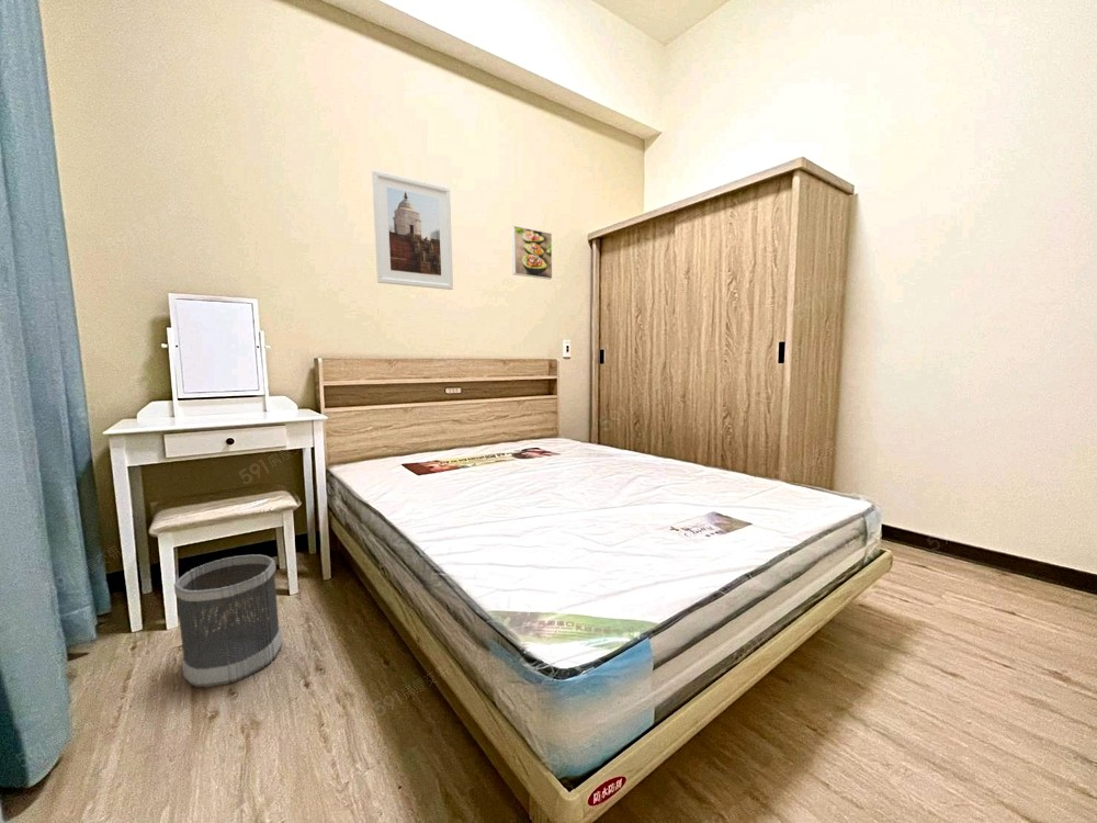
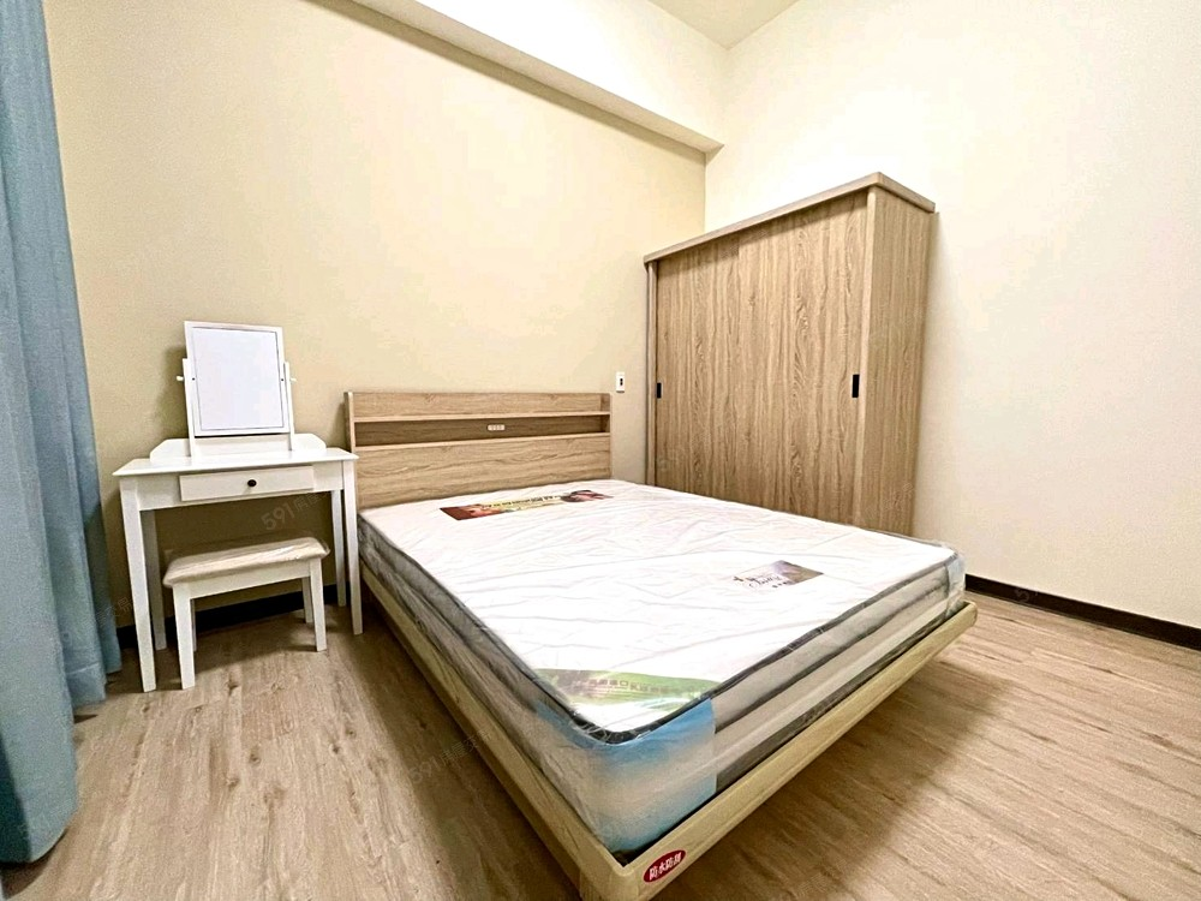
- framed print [511,225,553,281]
- wastebasket [173,553,283,688]
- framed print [371,169,454,291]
